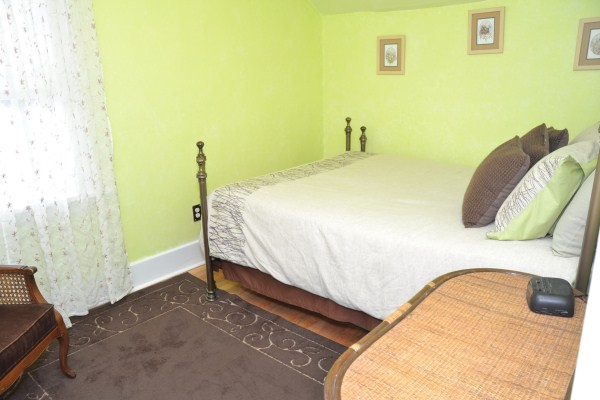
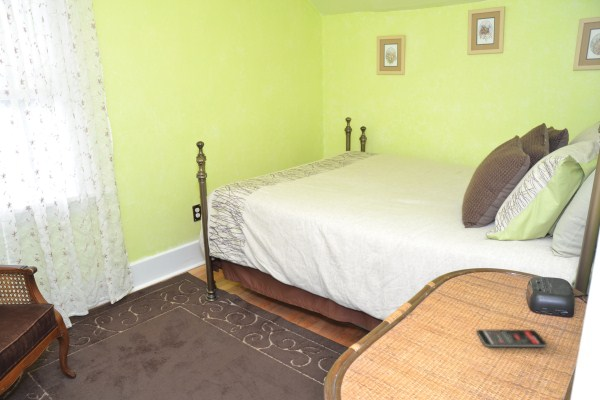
+ smartphone [476,329,548,348]
